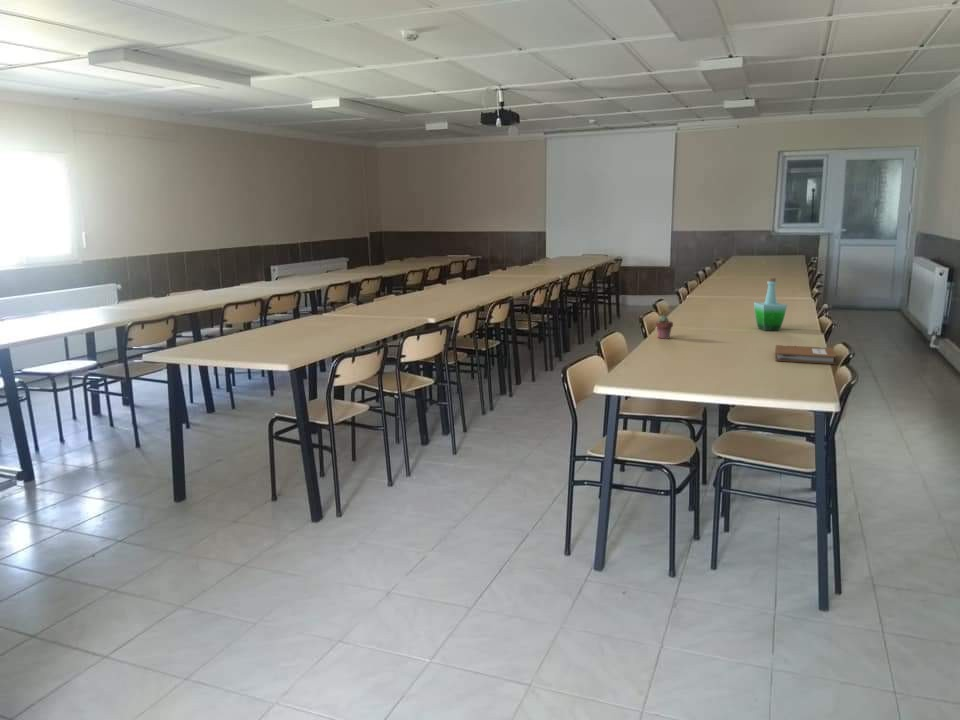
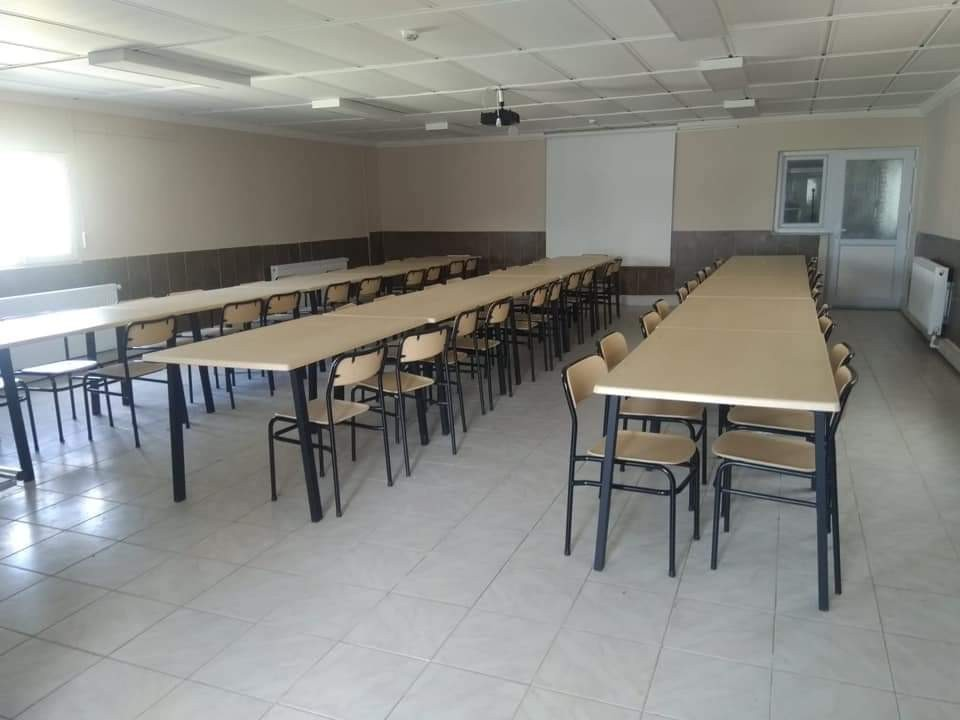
- notebook [774,344,837,365]
- potted succulent [654,315,674,340]
- bottle [753,277,788,332]
